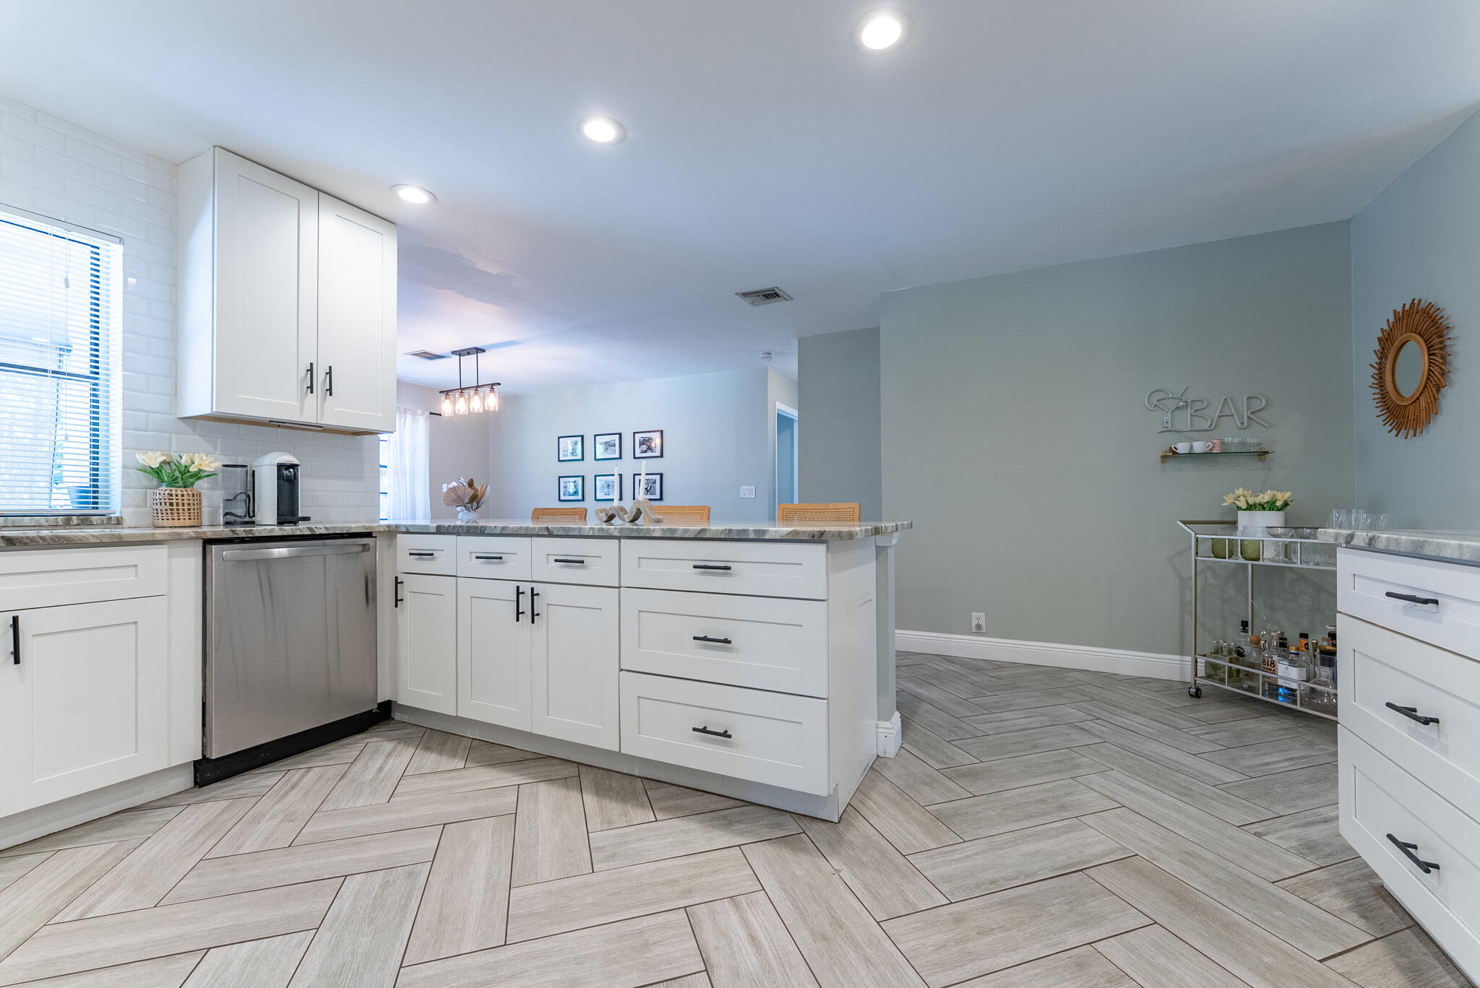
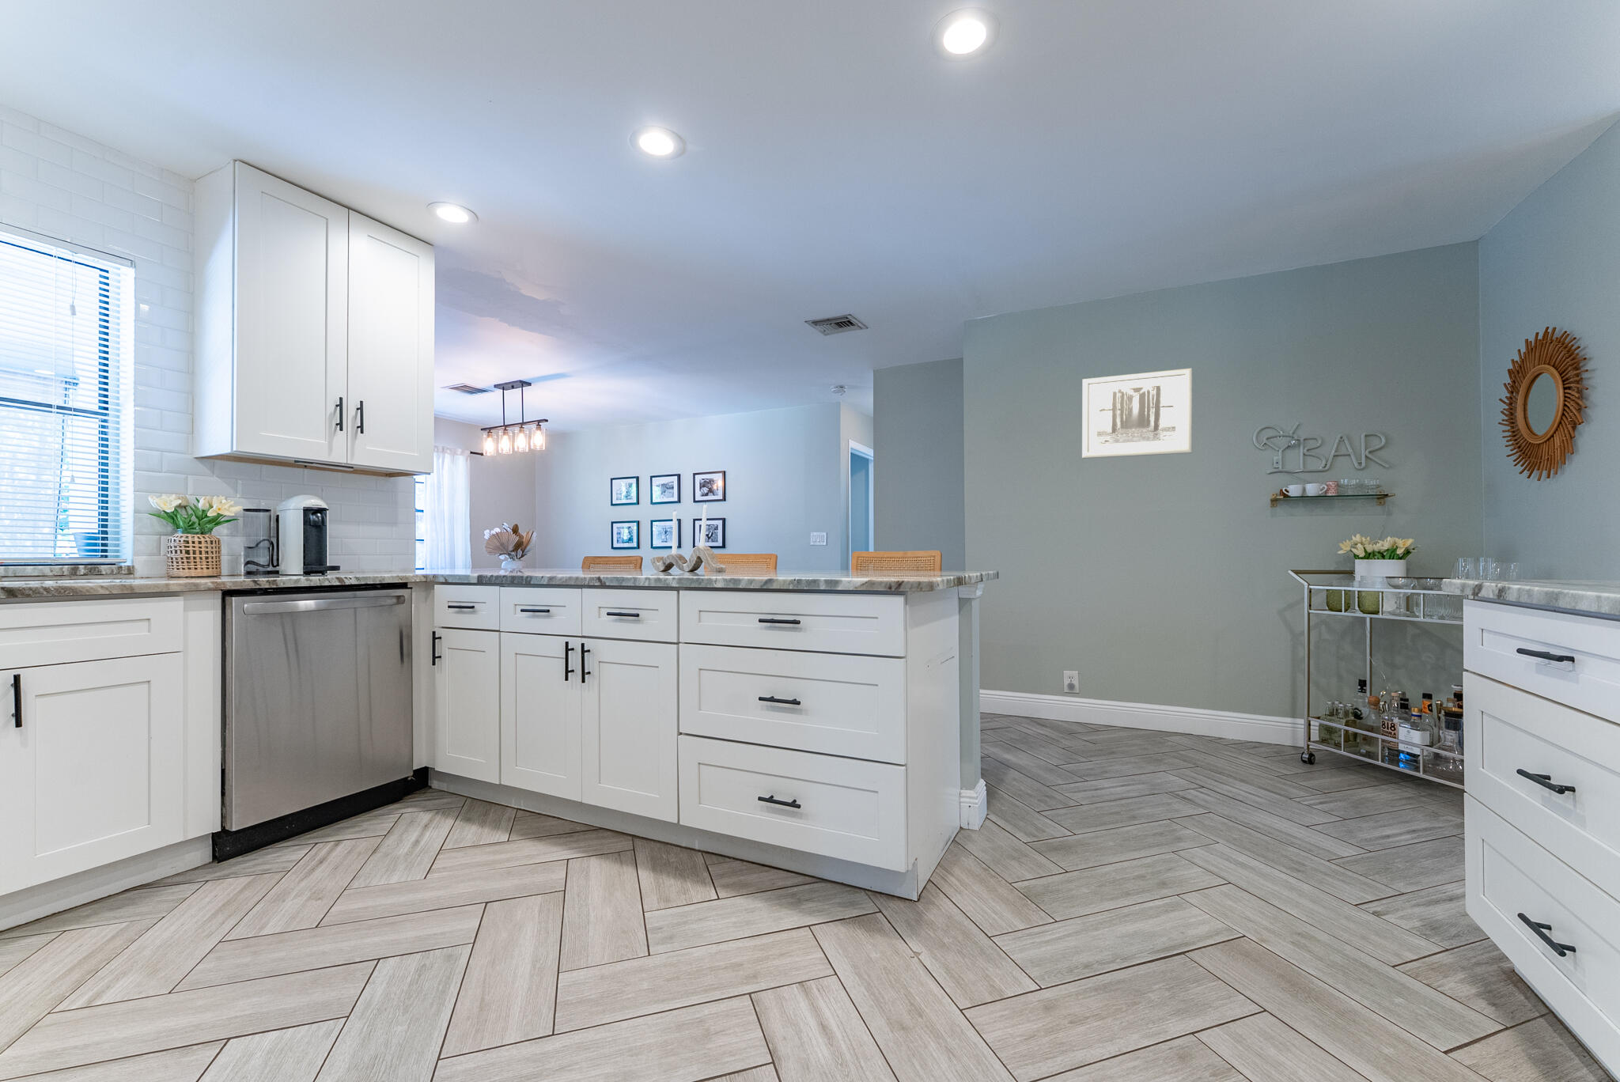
+ wall art [1082,368,1193,460]
